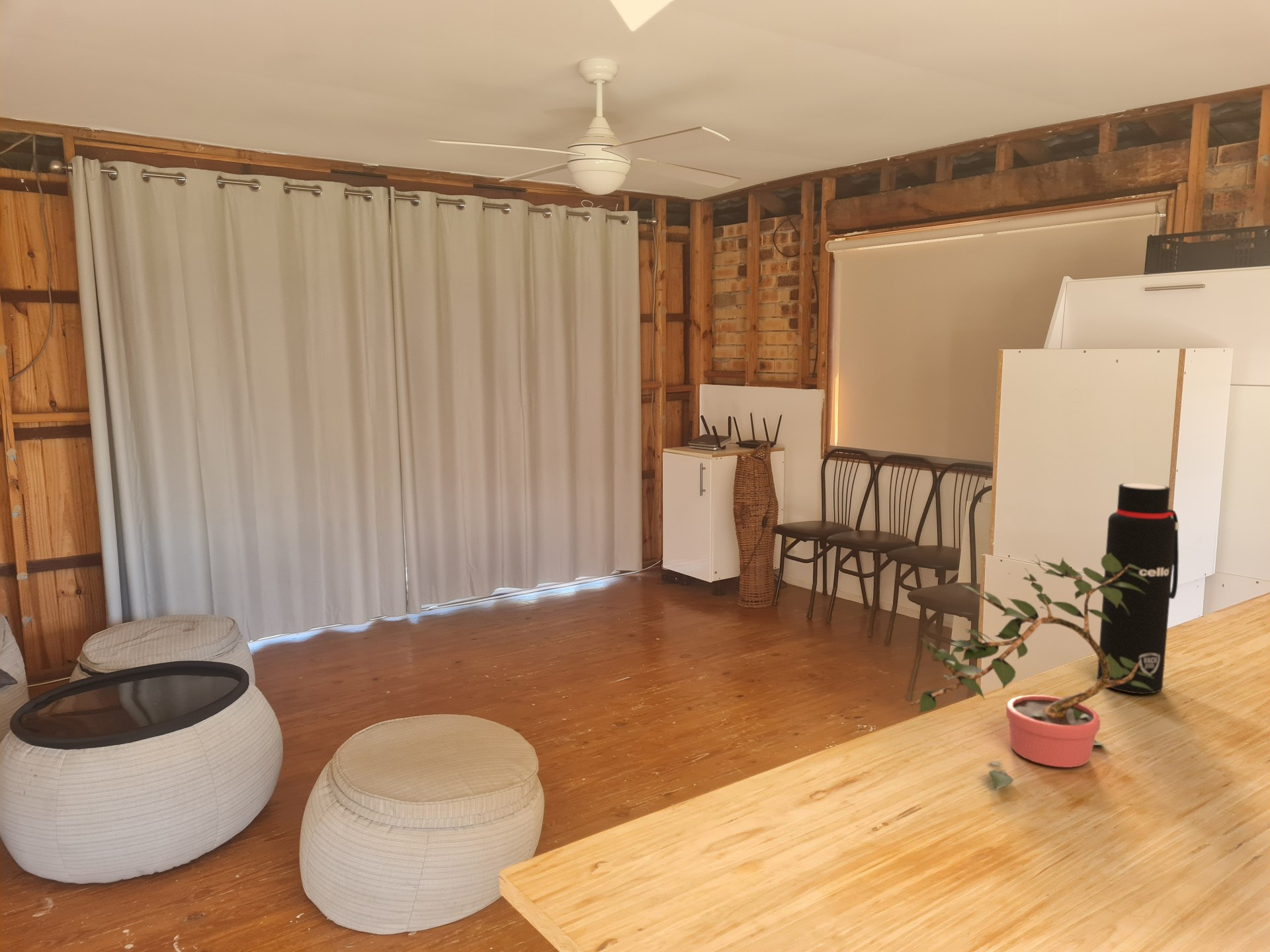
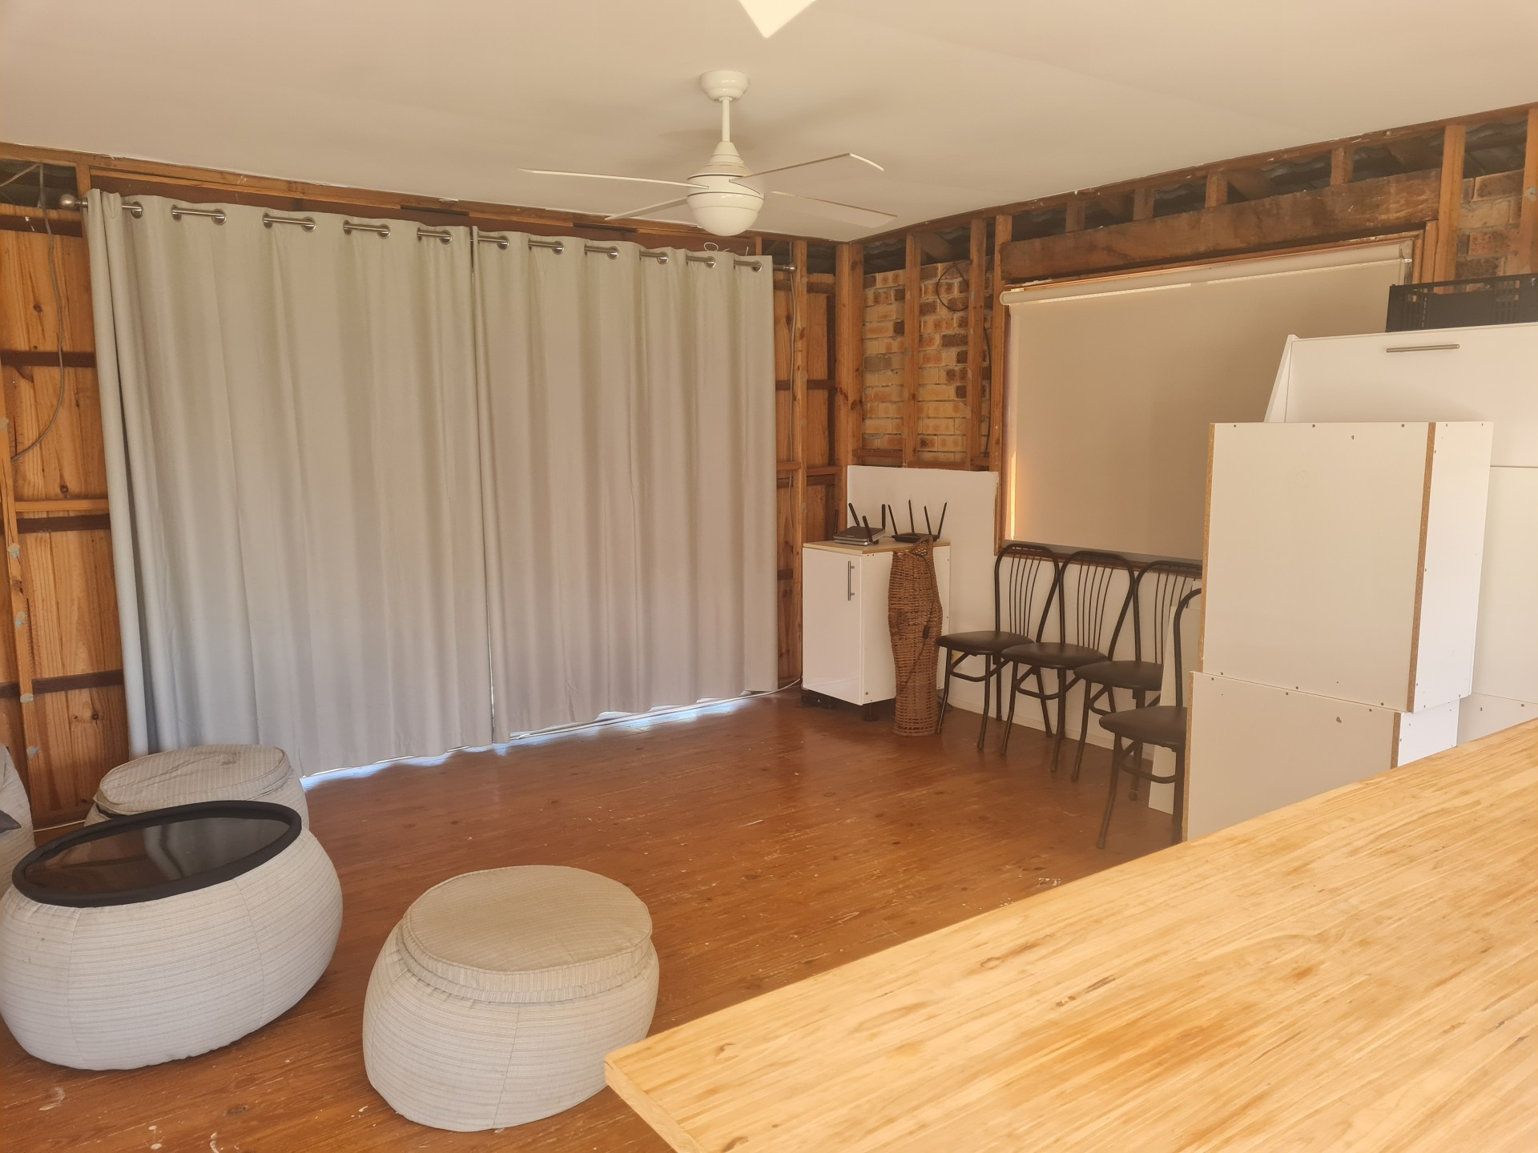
- potted plant [910,553,1154,791]
- water bottle [1097,483,1179,695]
